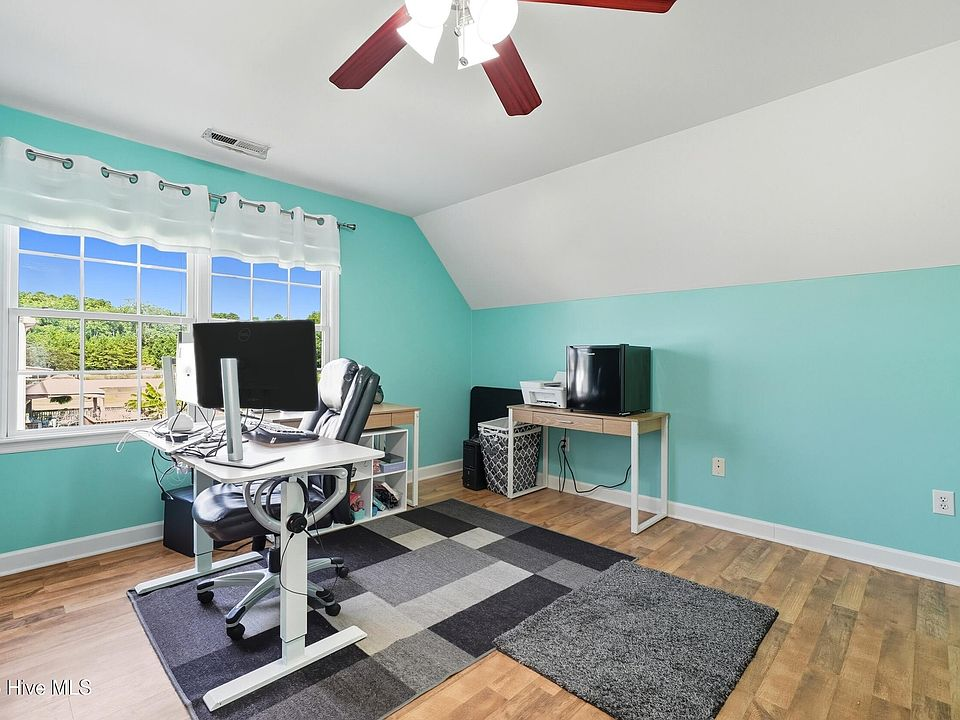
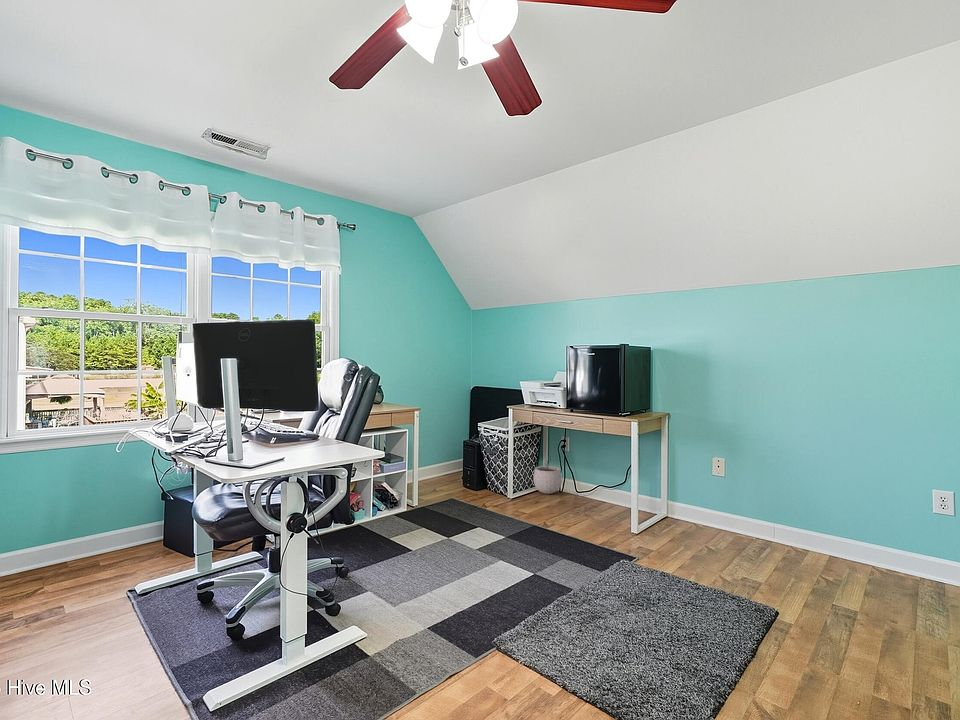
+ plant pot [533,457,563,495]
